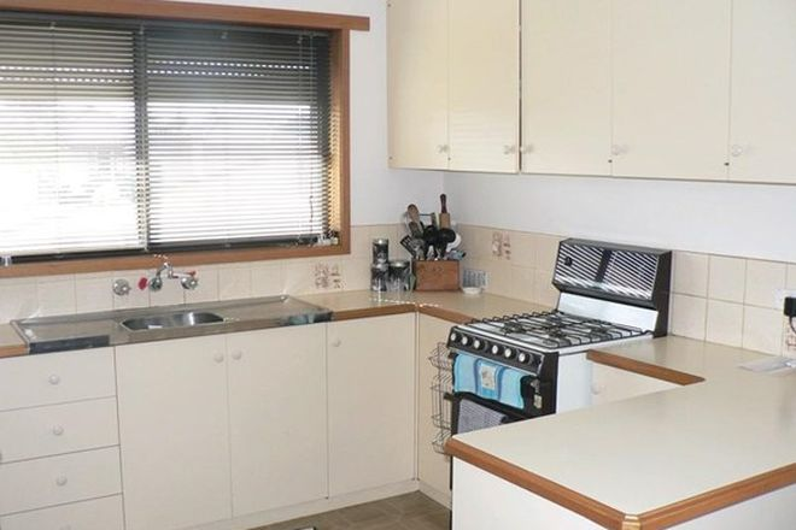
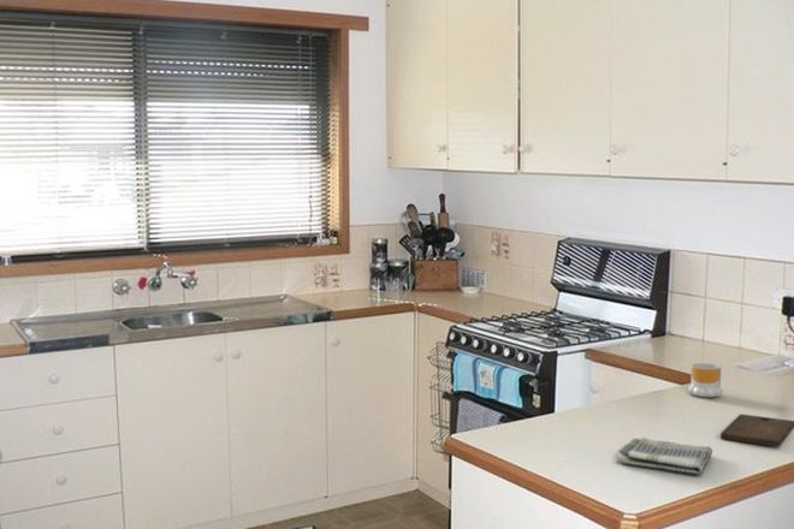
+ cutting board [719,414,794,447]
+ dish towel [616,436,713,475]
+ mug [687,362,724,399]
